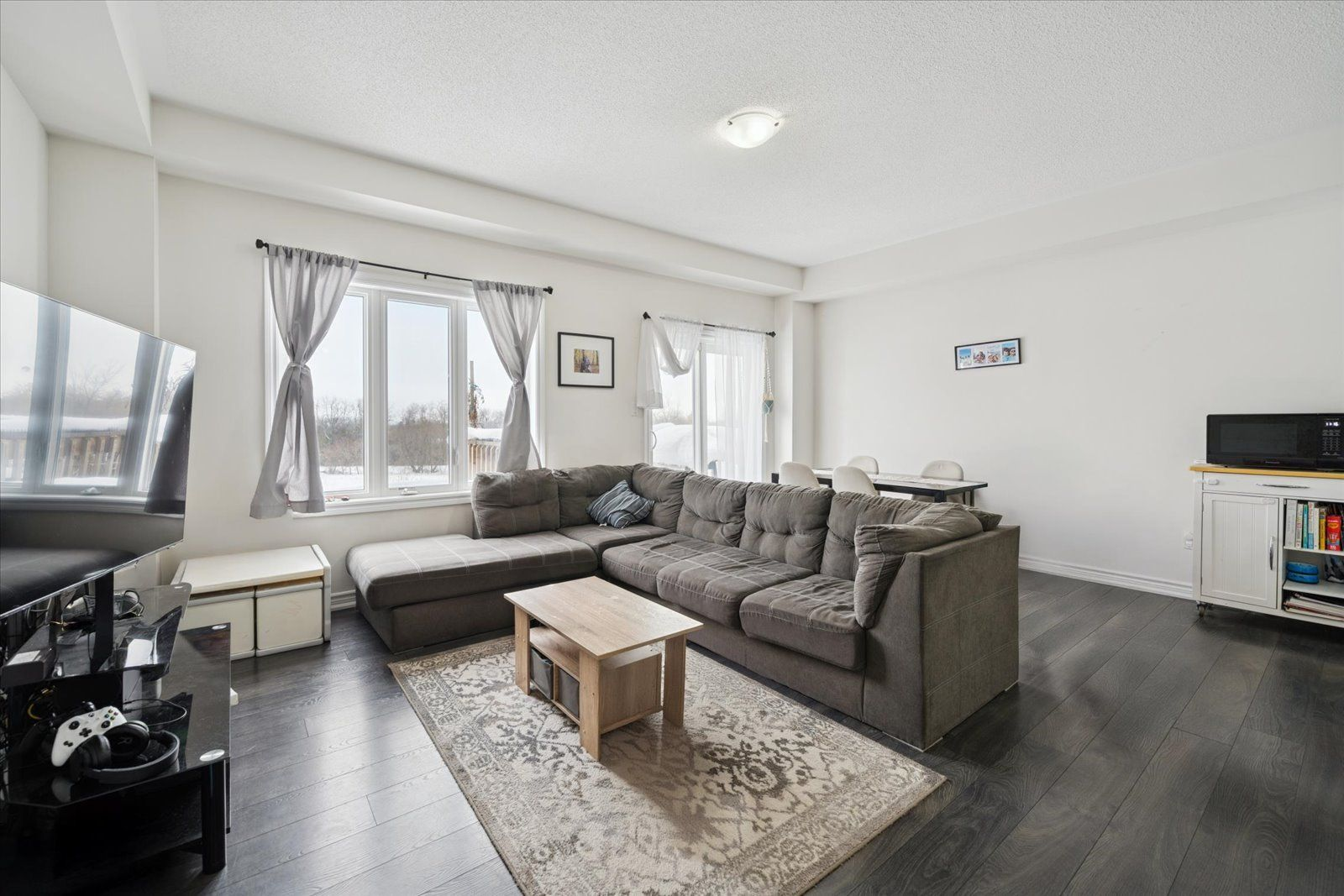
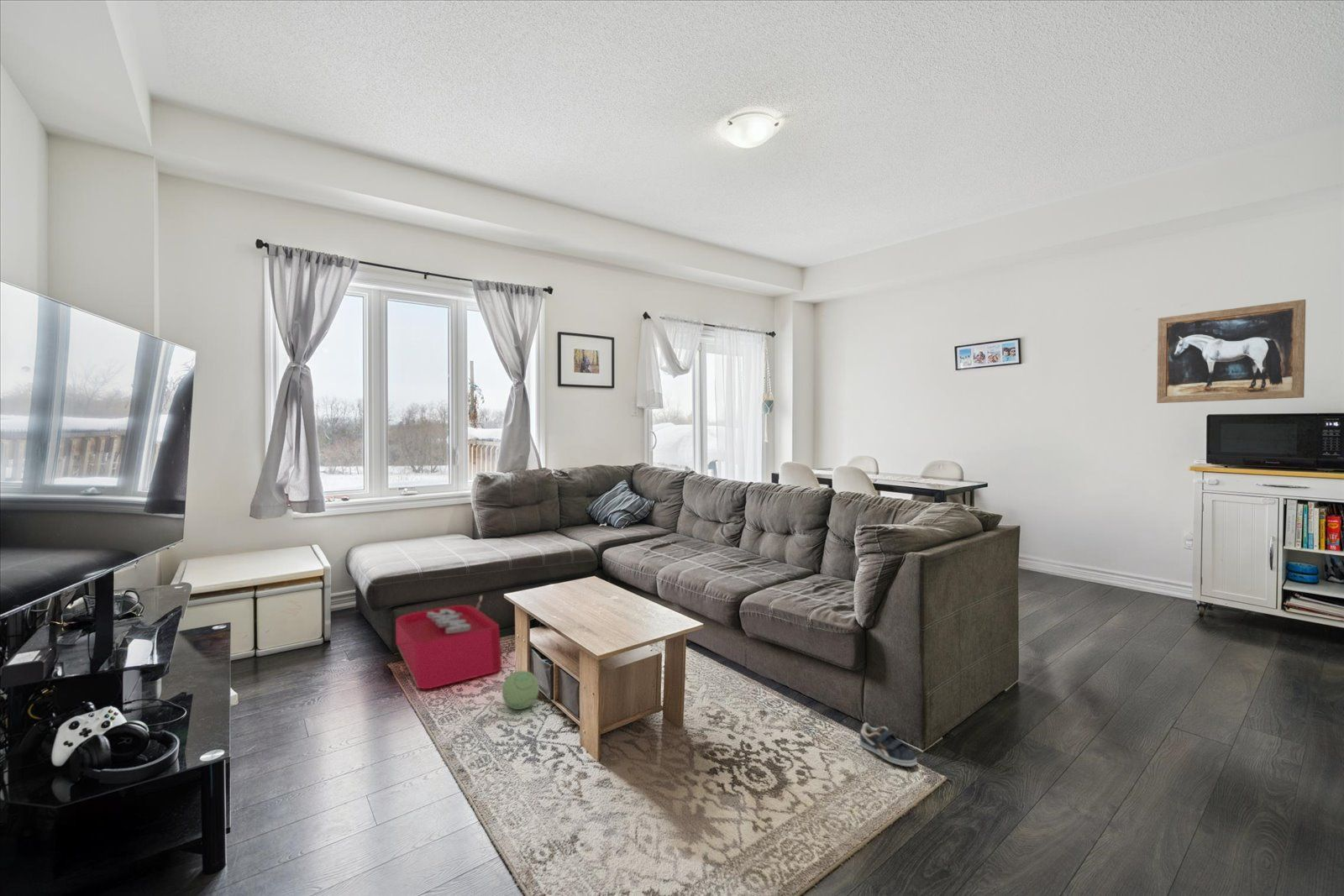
+ sneaker [859,722,918,768]
+ wall art [1156,299,1306,404]
+ storage bin [395,594,502,689]
+ plush toy [501,670,540,710]
